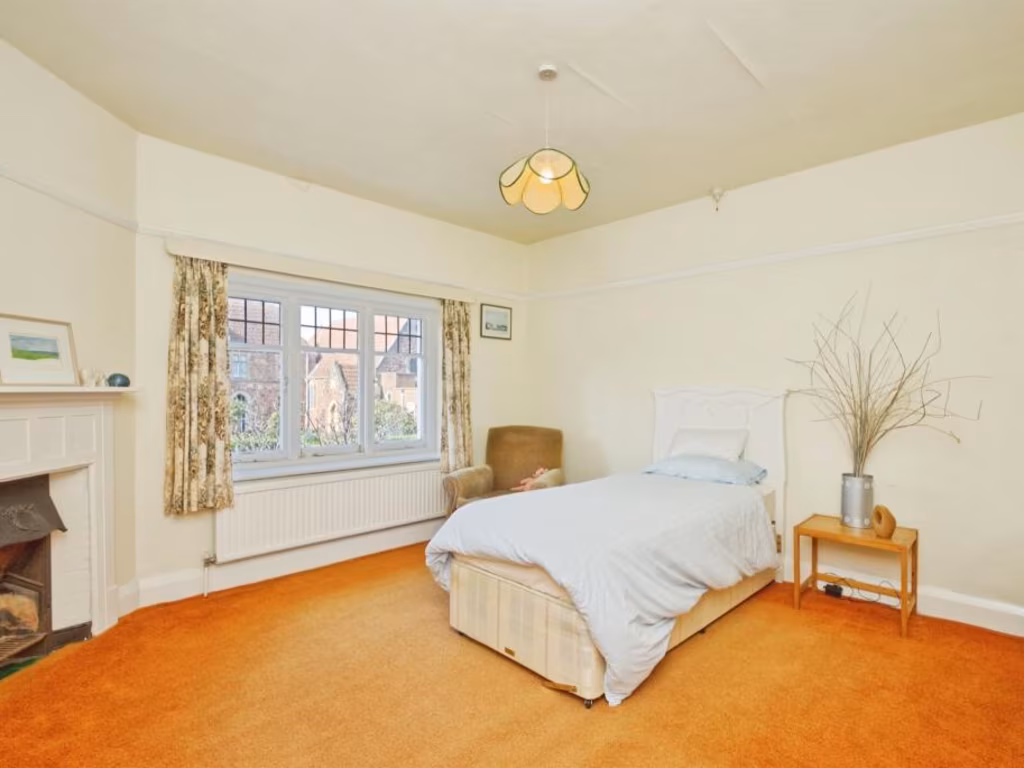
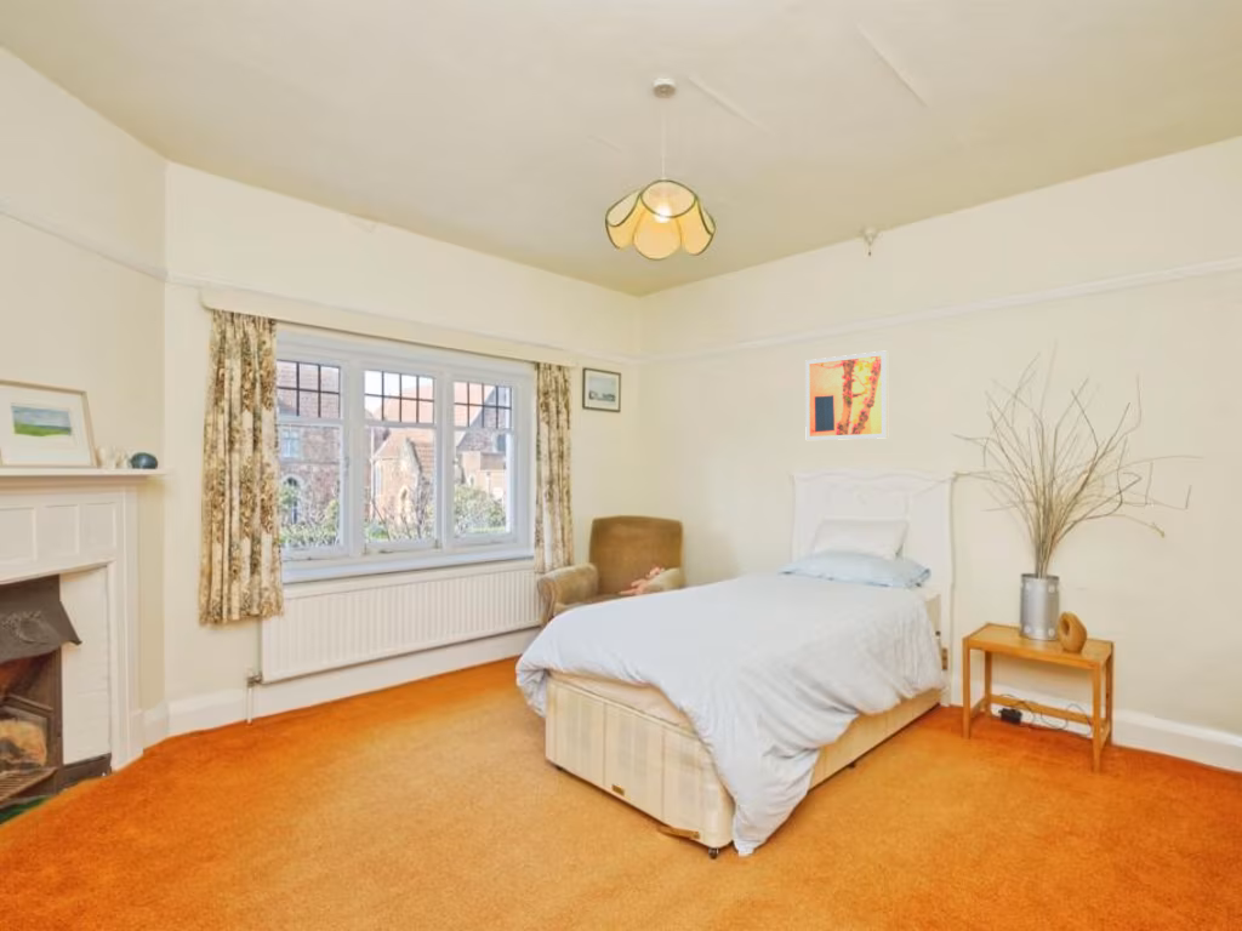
+ wall art [804,350,889,441]
